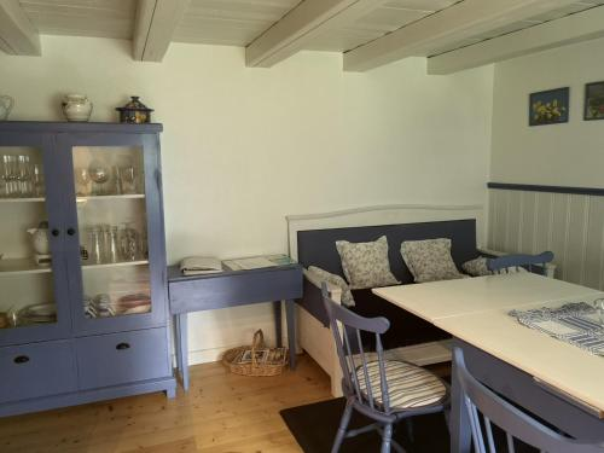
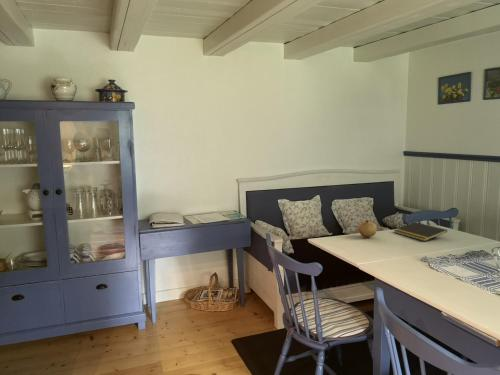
+ fruit [357,219,378,238]
+ notepad [393,221,448,242]
